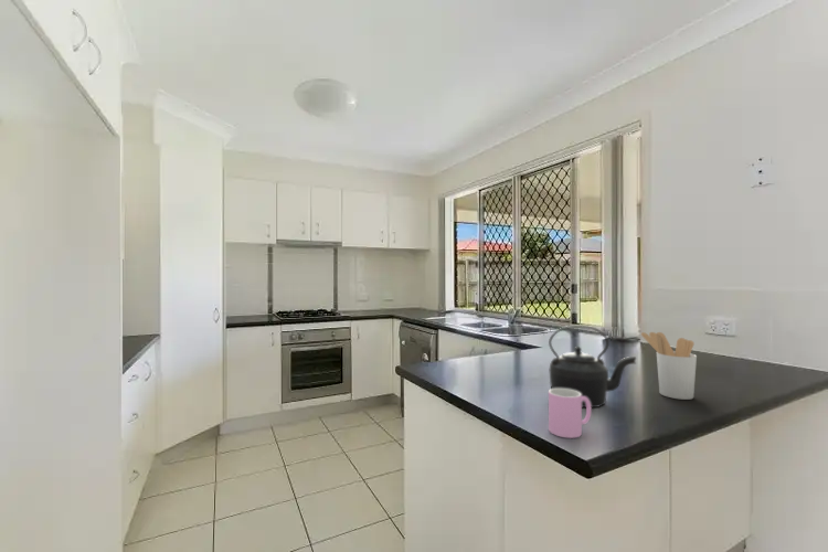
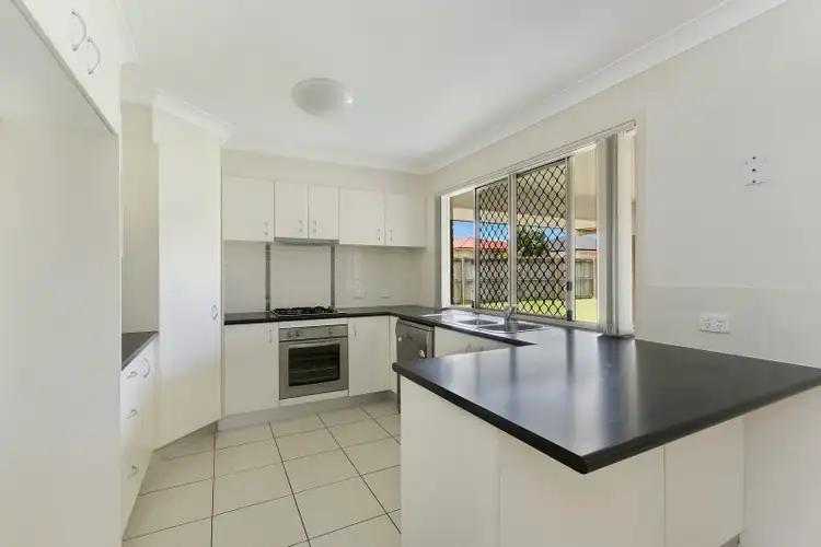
- utensil holder [640,331,698,401]
- cup [548,389,593,439]
- kettle [548,325,637,408]
